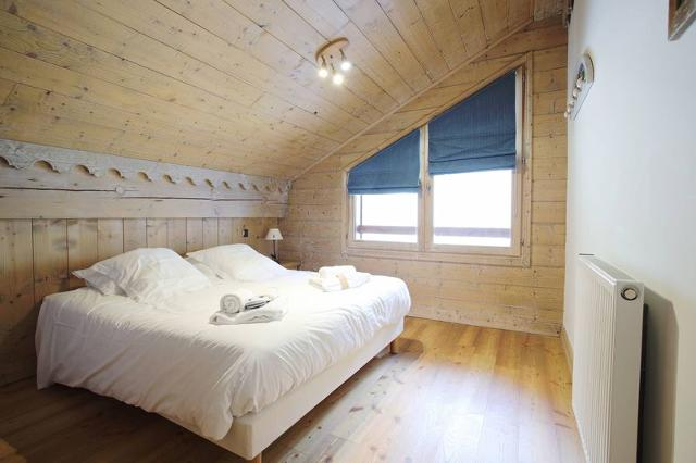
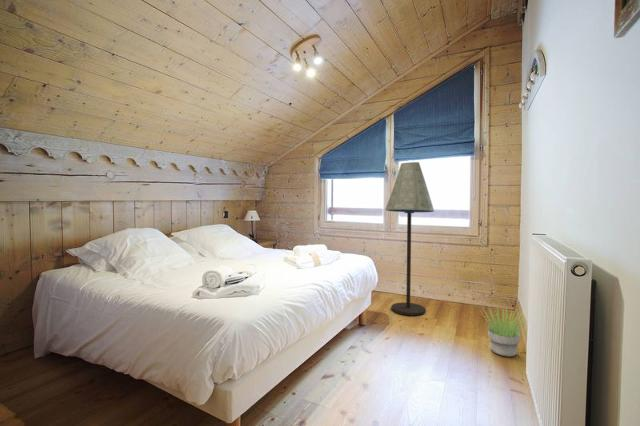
+ floor lamp [384,161,435,317]
+ potted plant [480,305,529,358]
